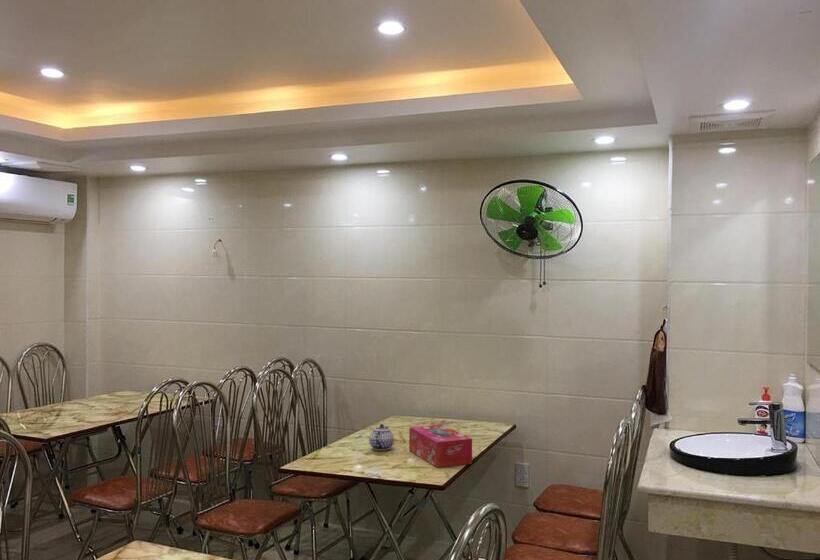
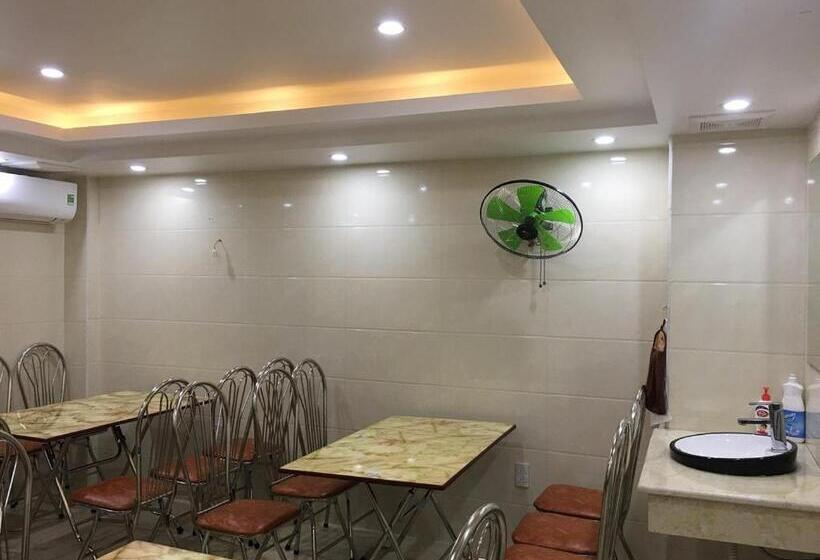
- teapot [368,423,395,451]
- tissue box [408,424,473,468]
